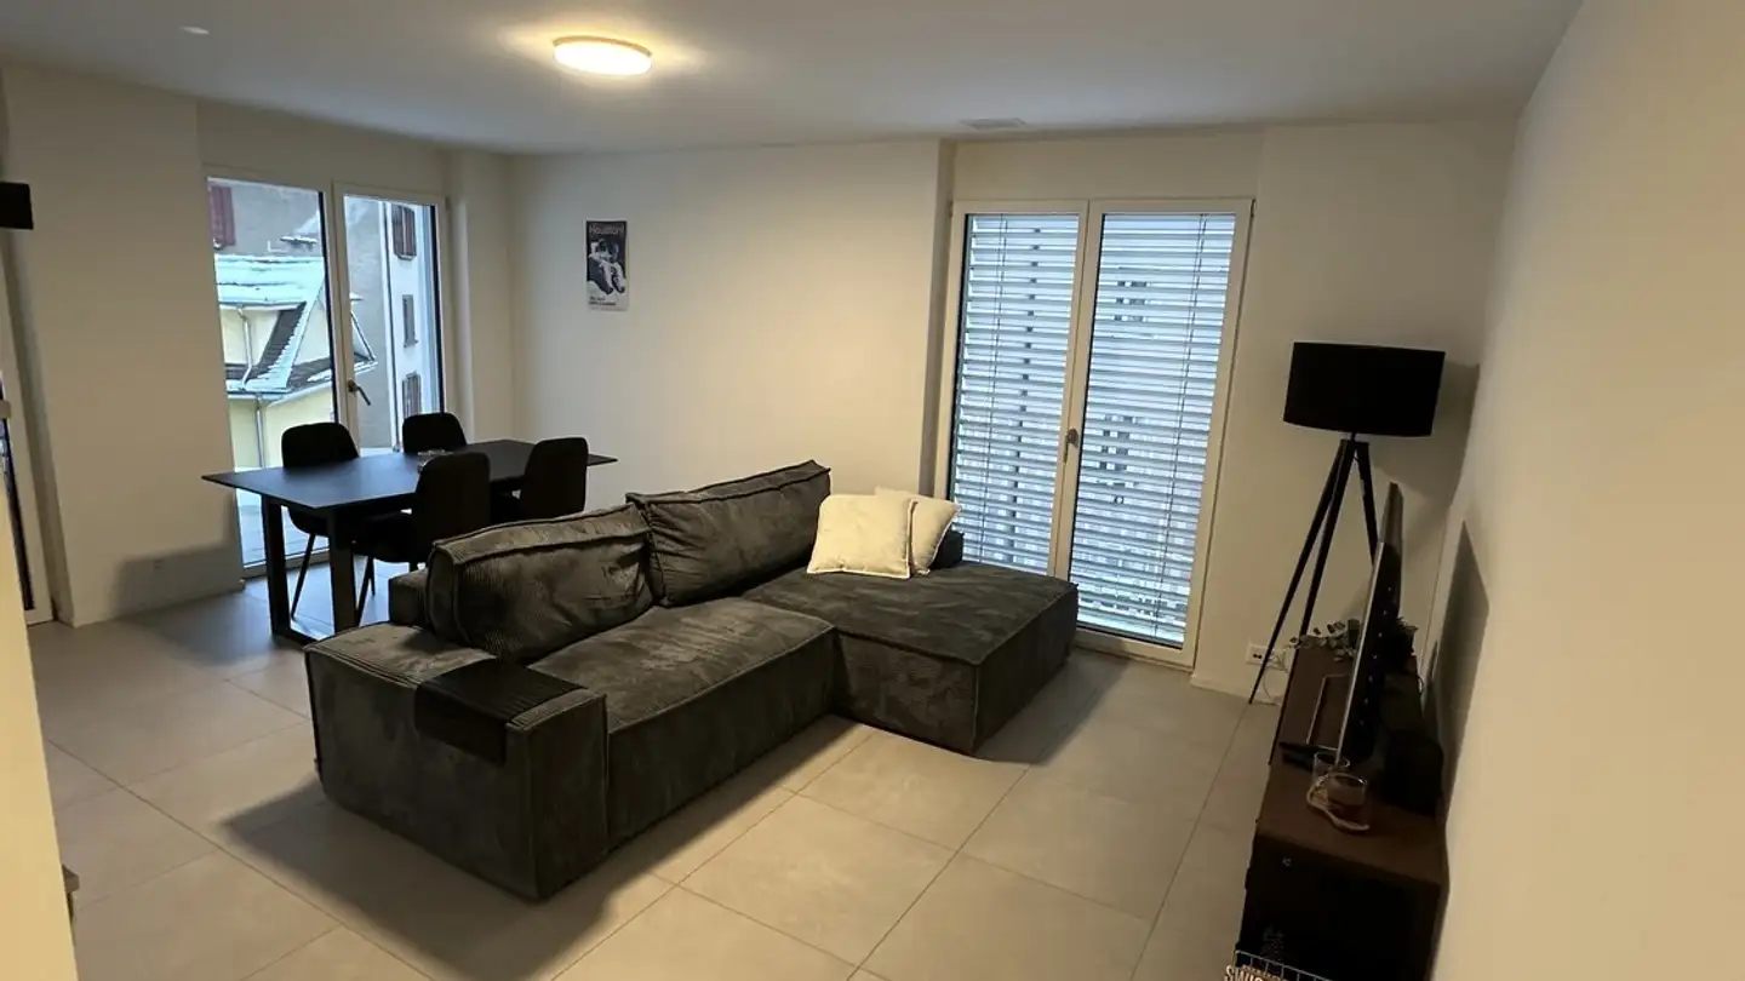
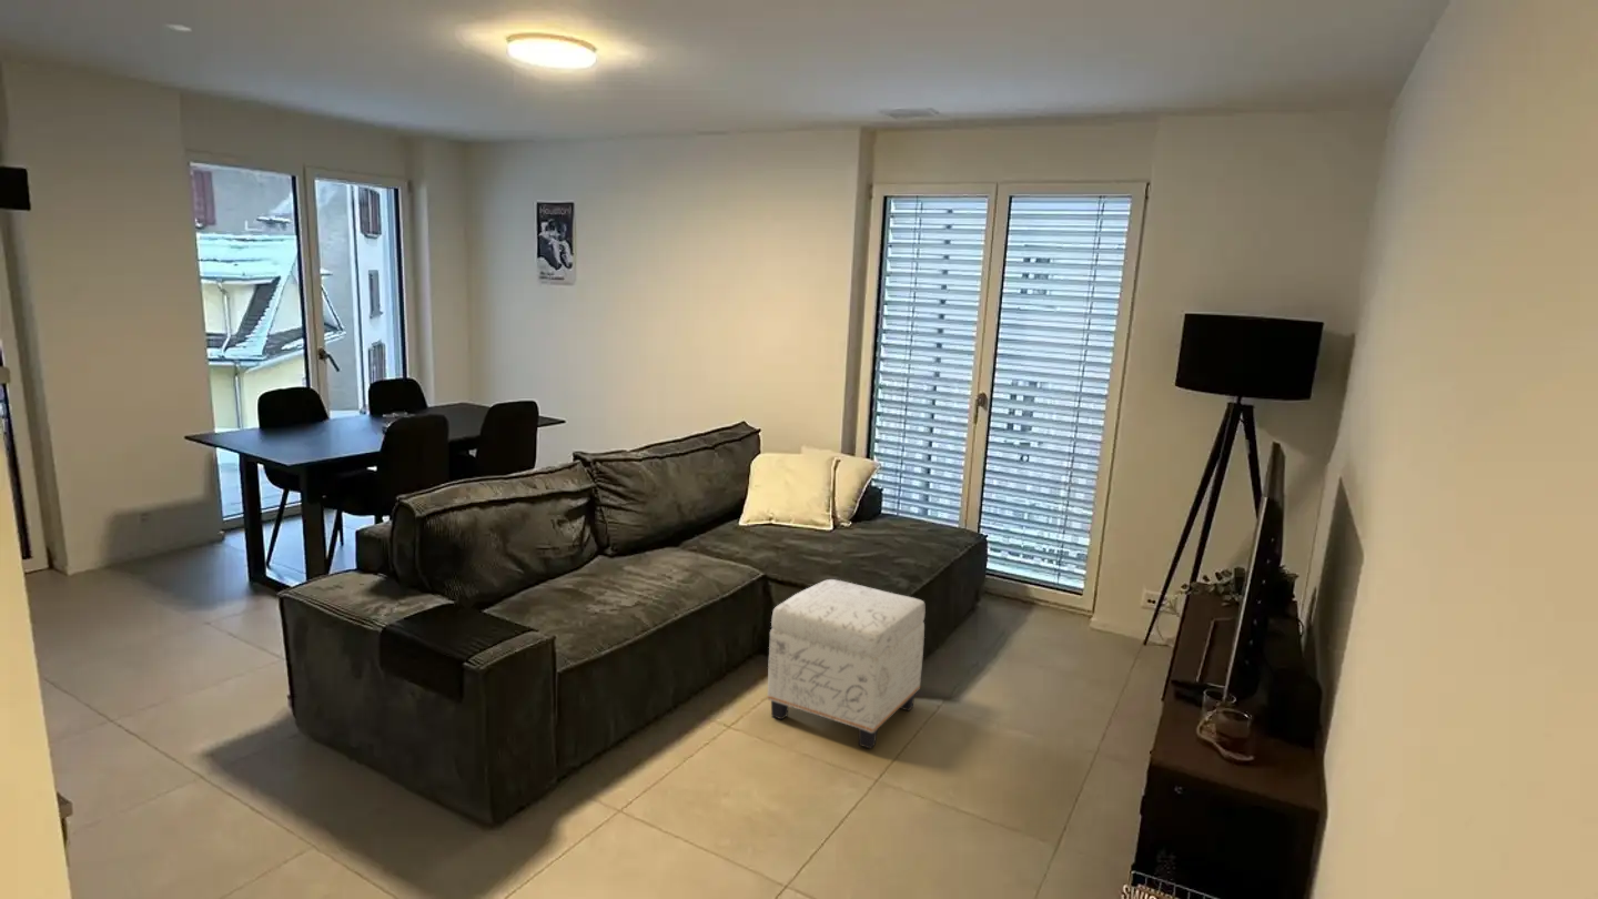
+ ottoman [766,578,927,750]
